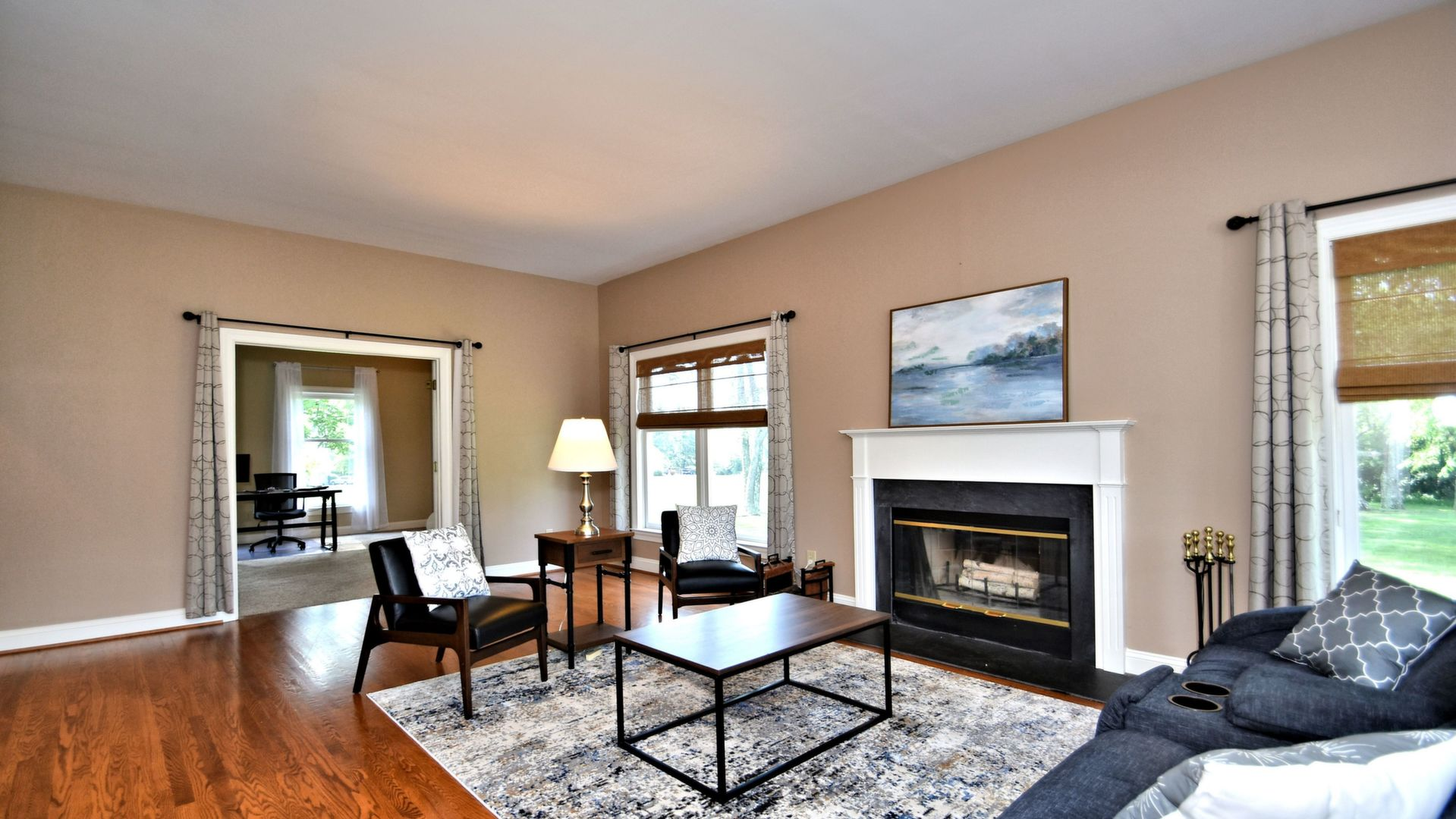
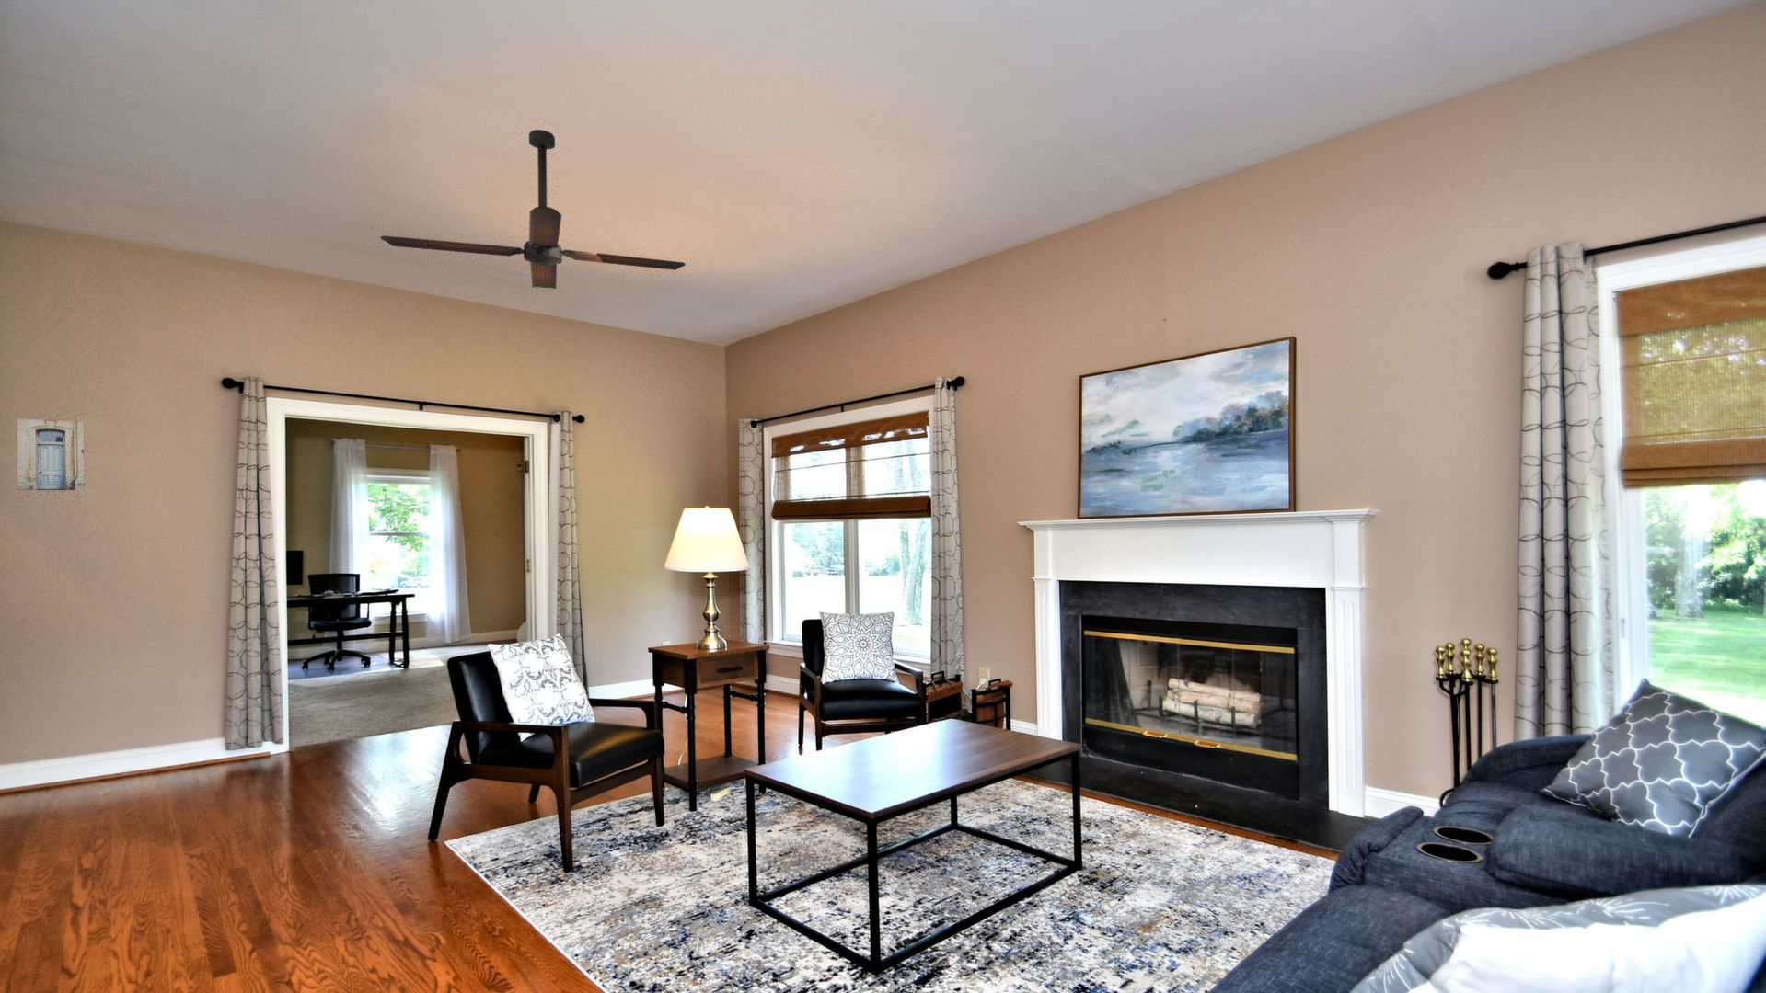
+ ceiling fan [380,129,687,291]
+ wall art [17,418,85,491]
